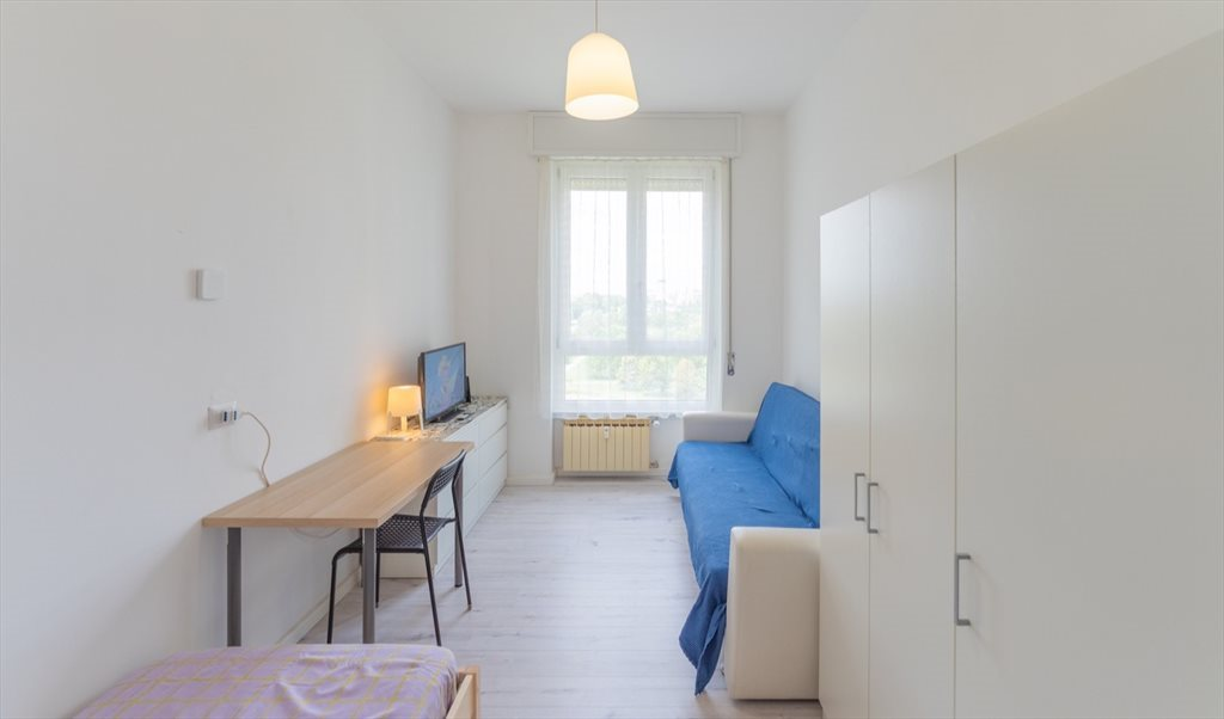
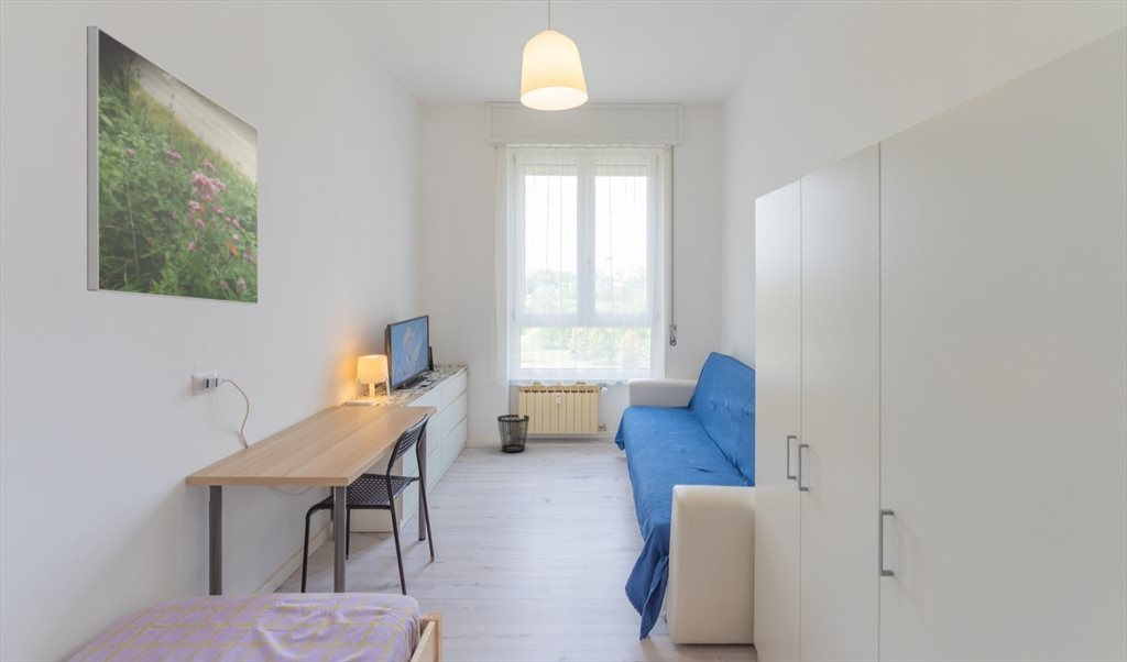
+ wastebasket [496,413,530,453]
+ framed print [86,25,260,306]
